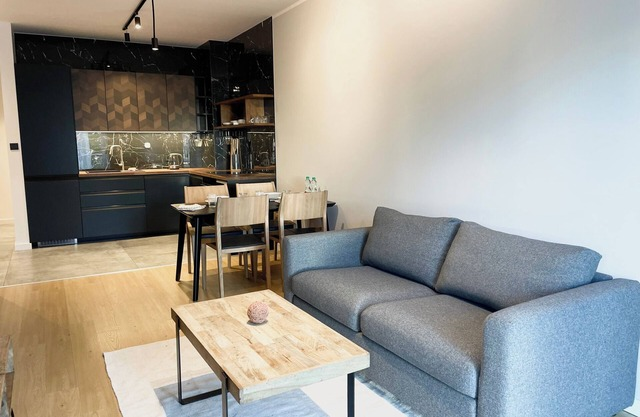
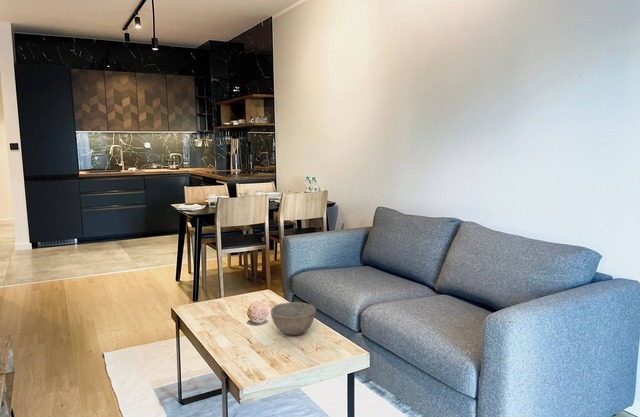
+ bowl [270,301,317,336]
